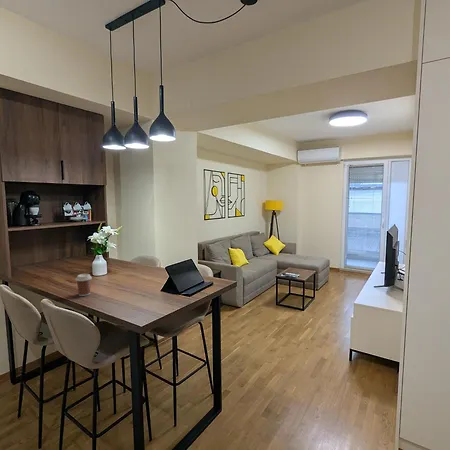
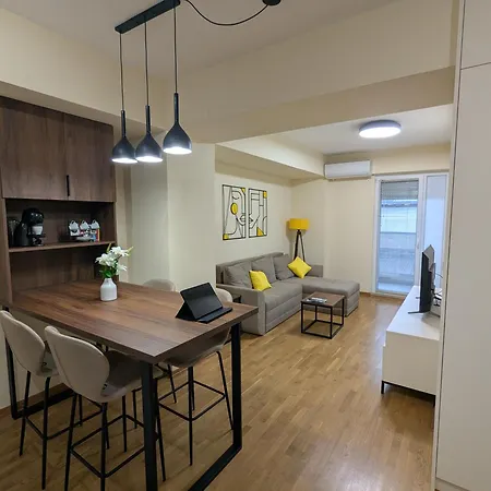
- coffee cup [75,273,93,297]
